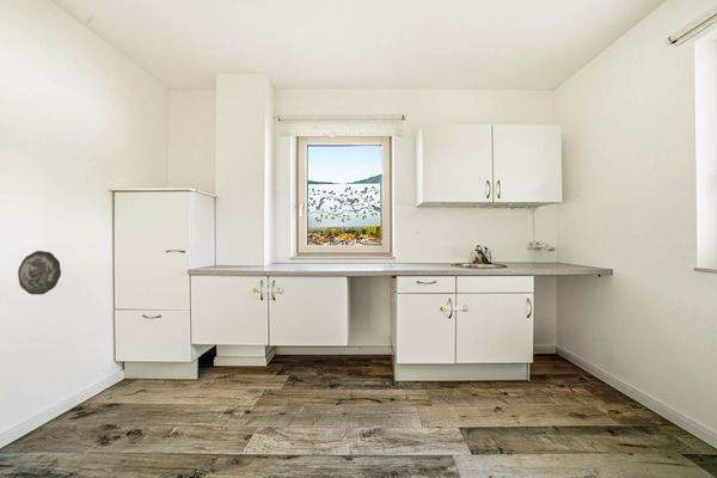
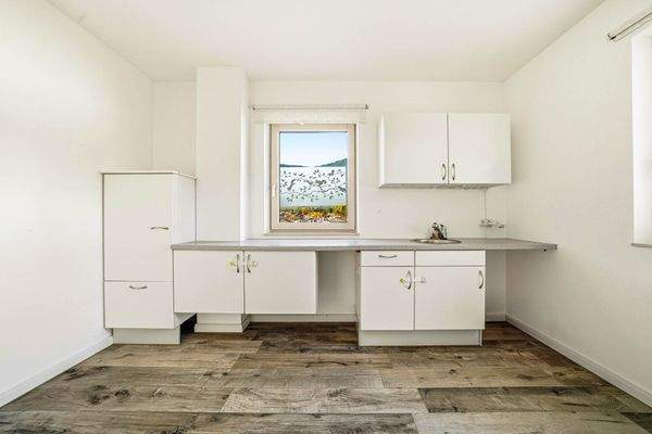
- decorative plate [17,250,62,296]
